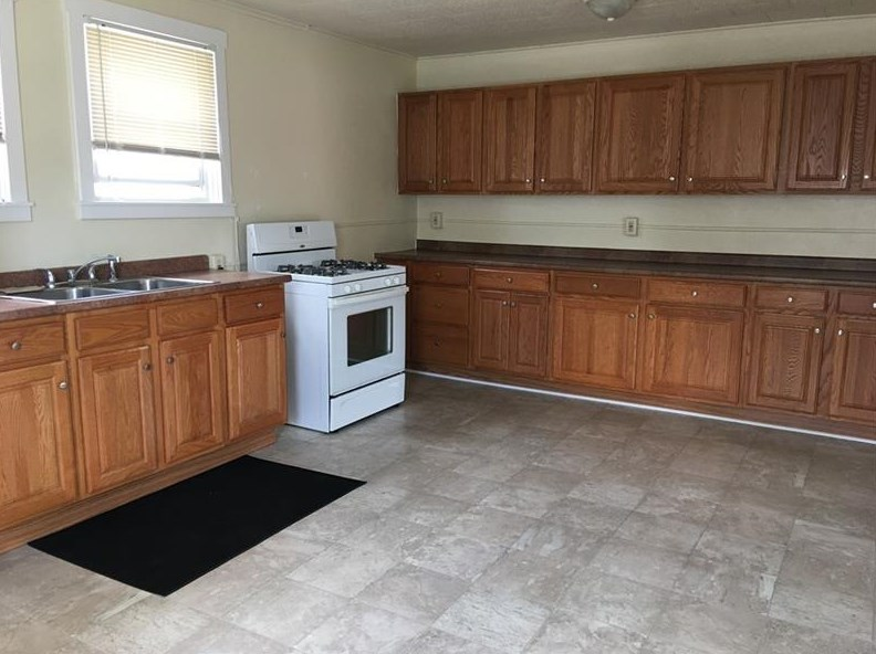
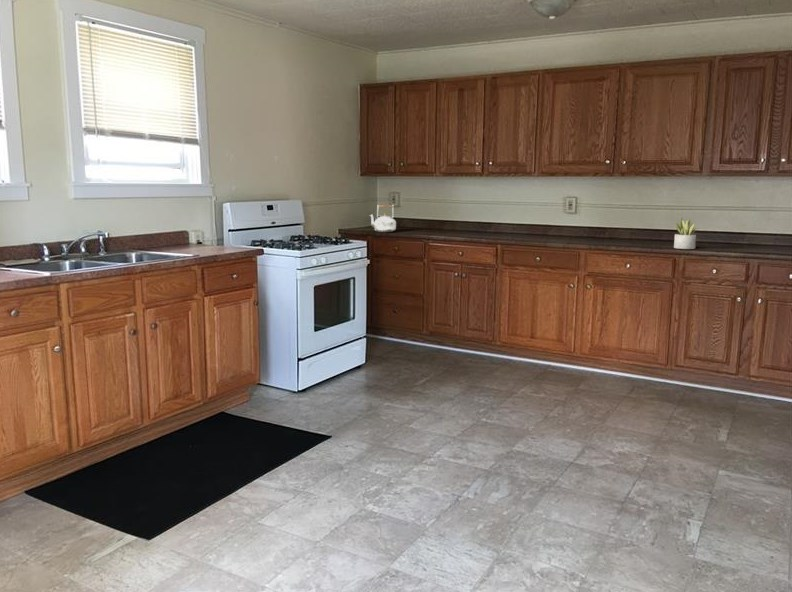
+ succulent plant [673,216,697,250]
+ kettle [369,204,397,233]
